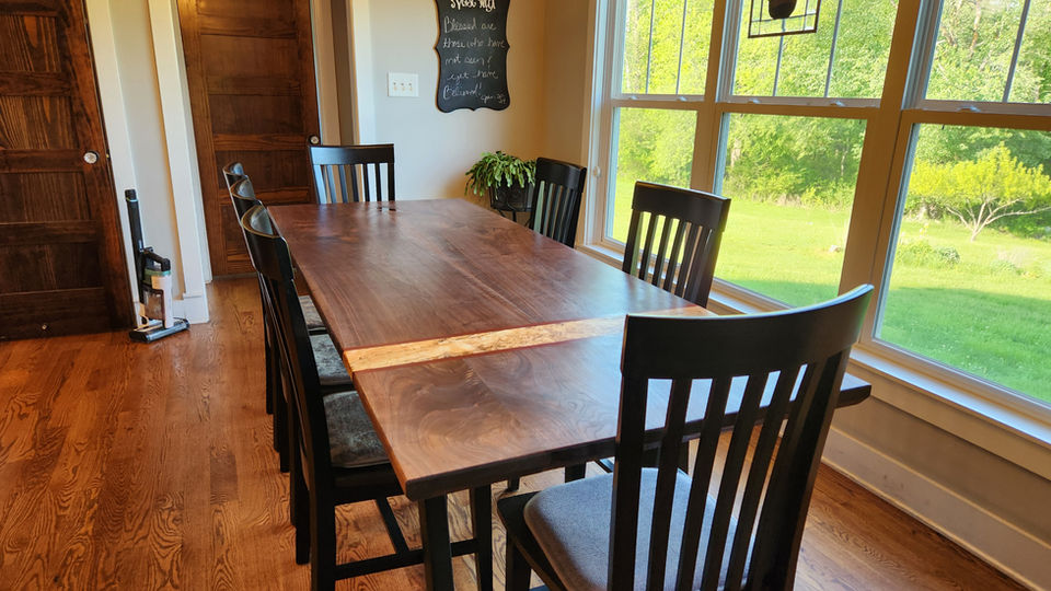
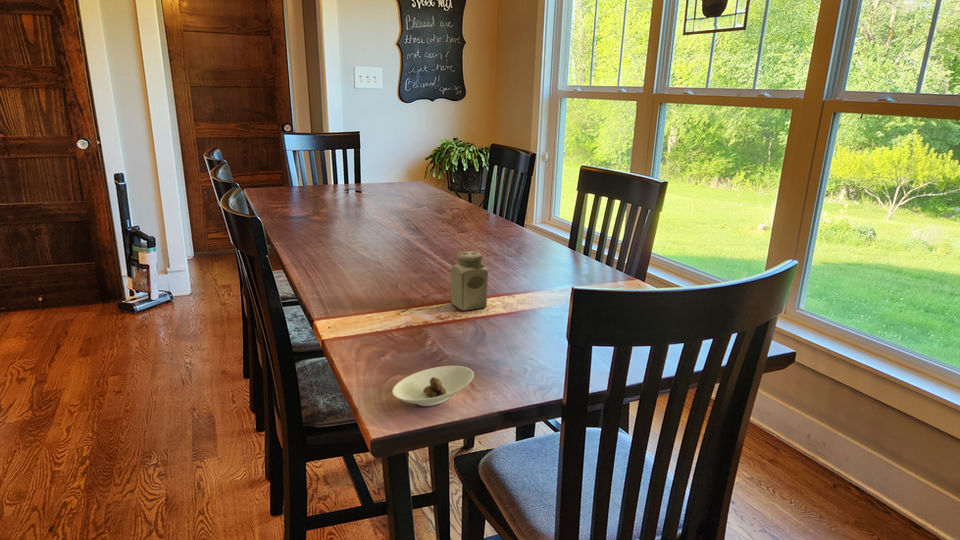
+ saucer [391,365,475,407]
+ salt shaker [450,251,489,312]
